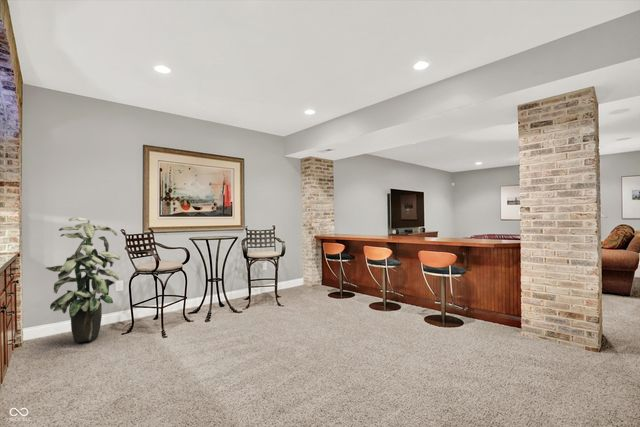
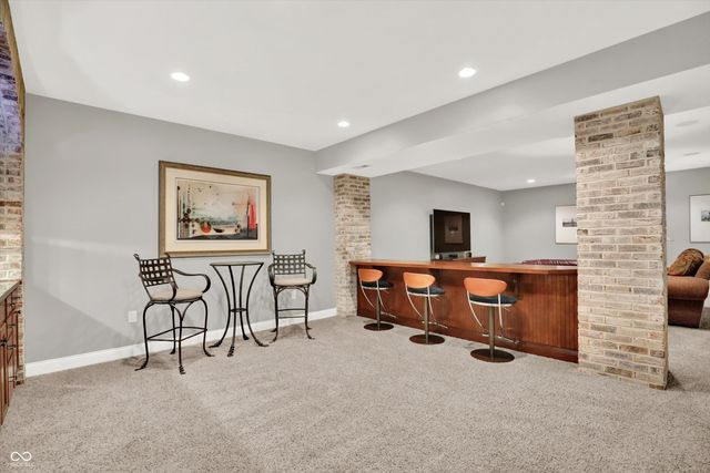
- indoor plant [44,216,121,343]
